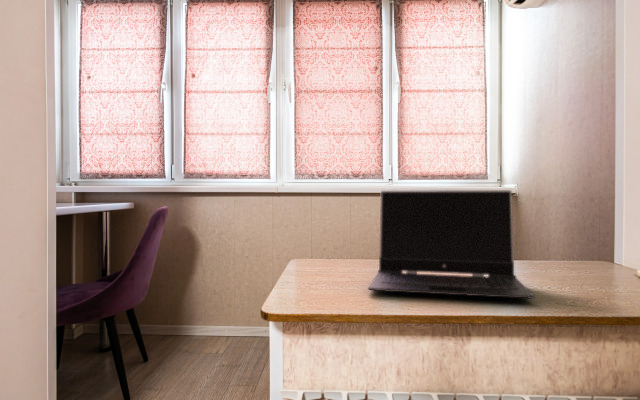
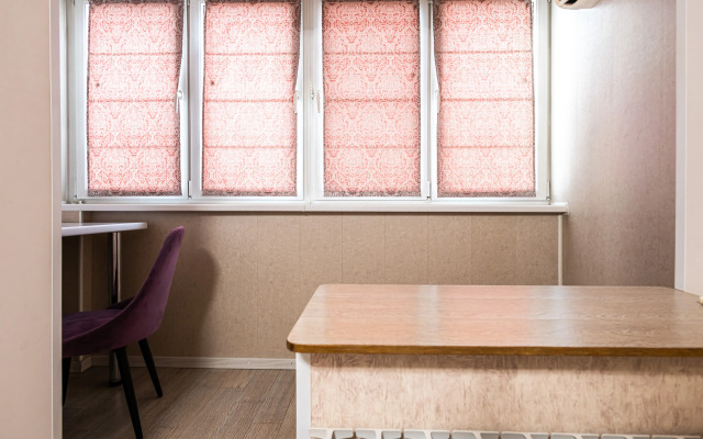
- laptop computer [367,189,536,300]
